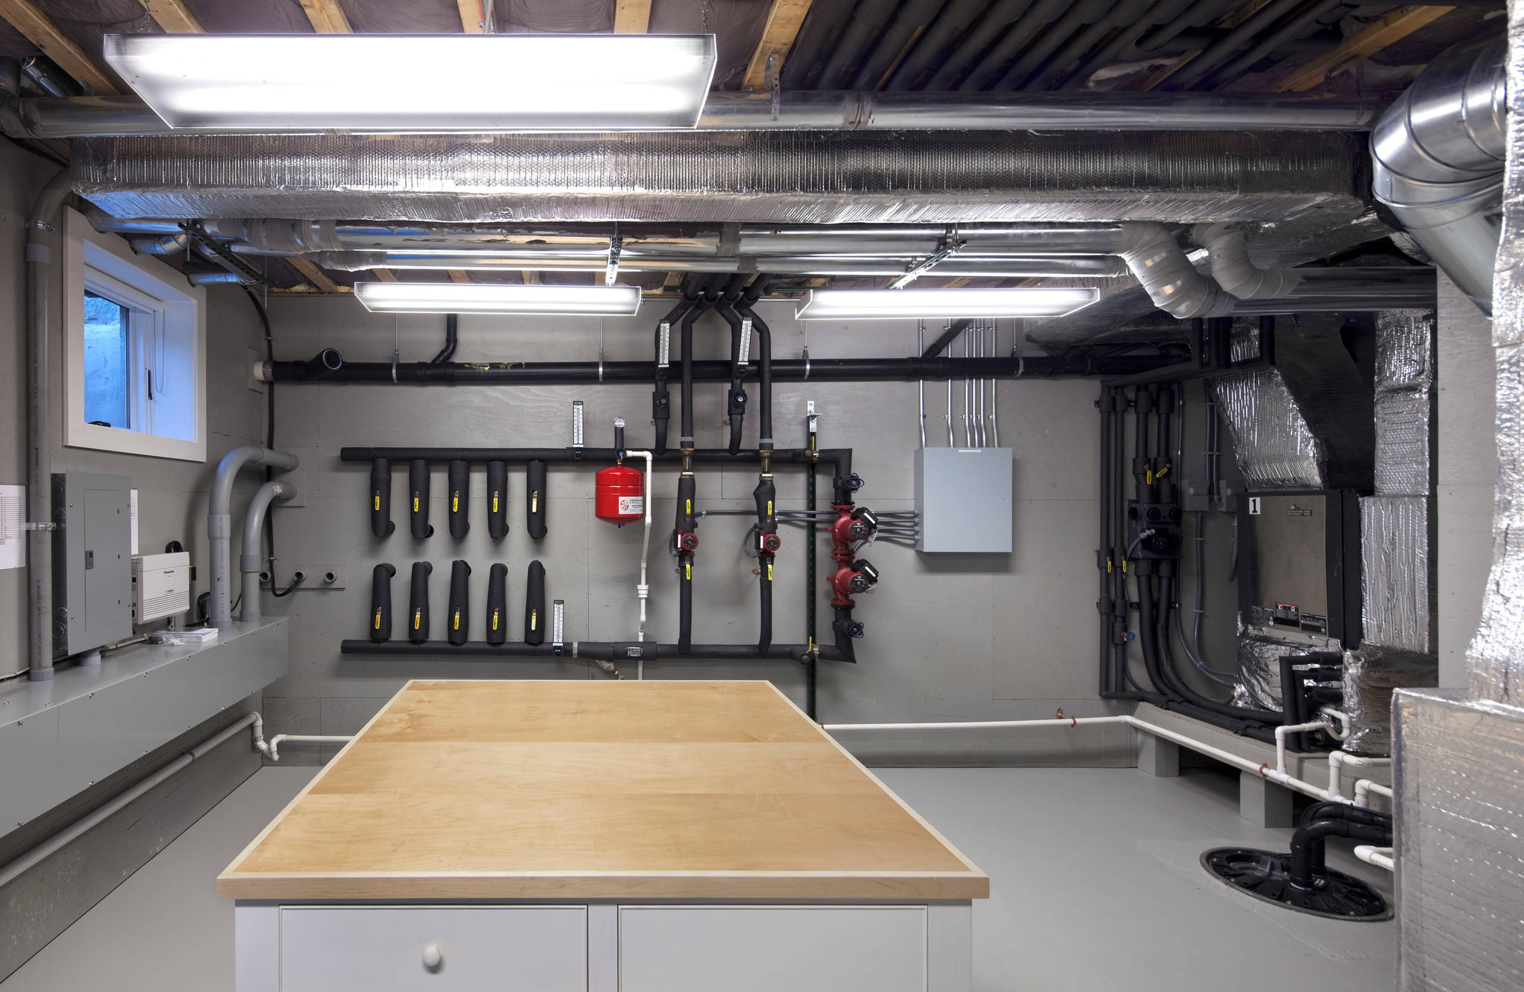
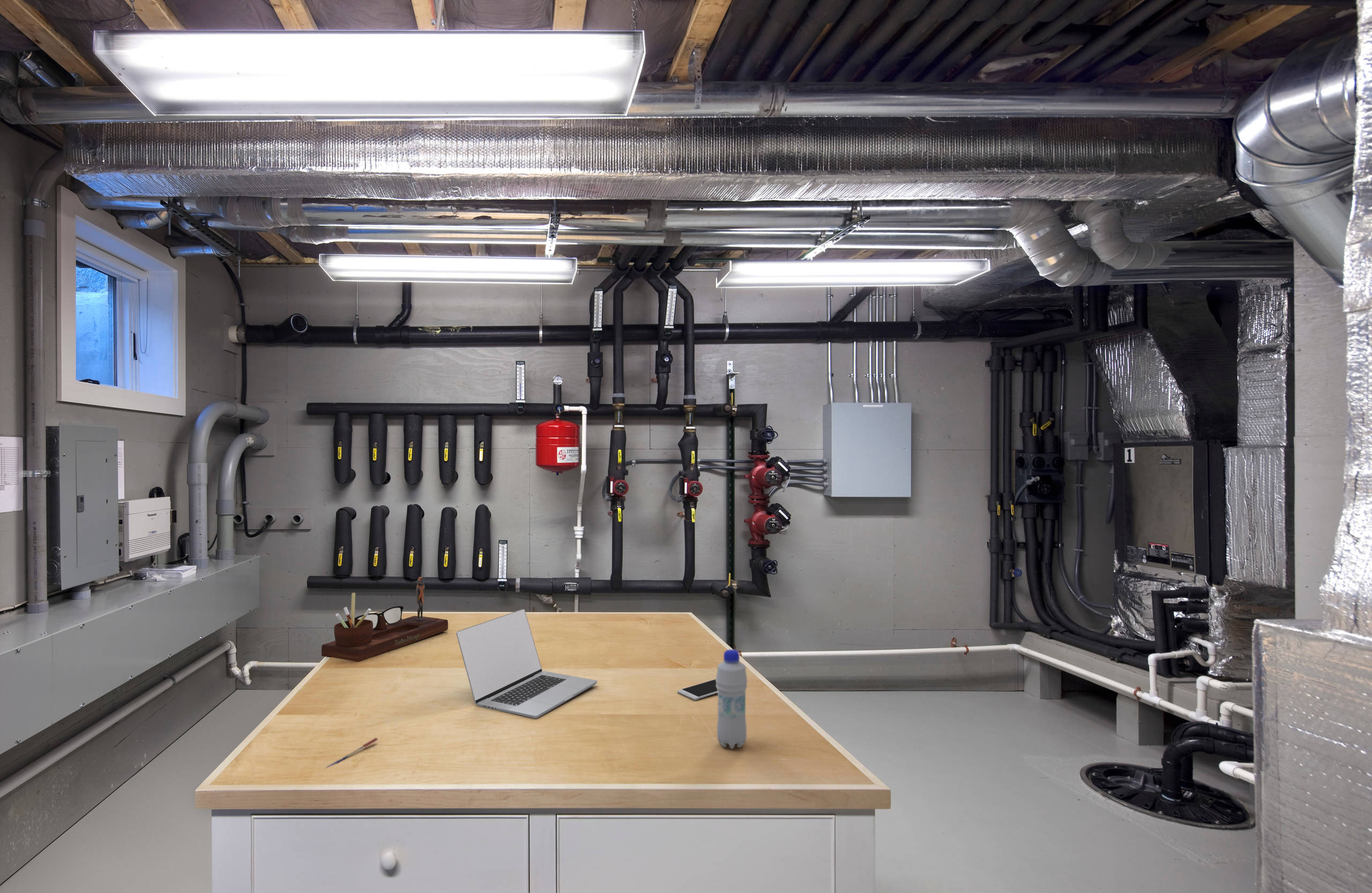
+ pen [324,737,378,769]
+ laptop [456,608,598,719]
+ smartphone [677,679,718,701]
+ desk organizer [321,577,449,663]
+ bottle [715,649,748,749]
